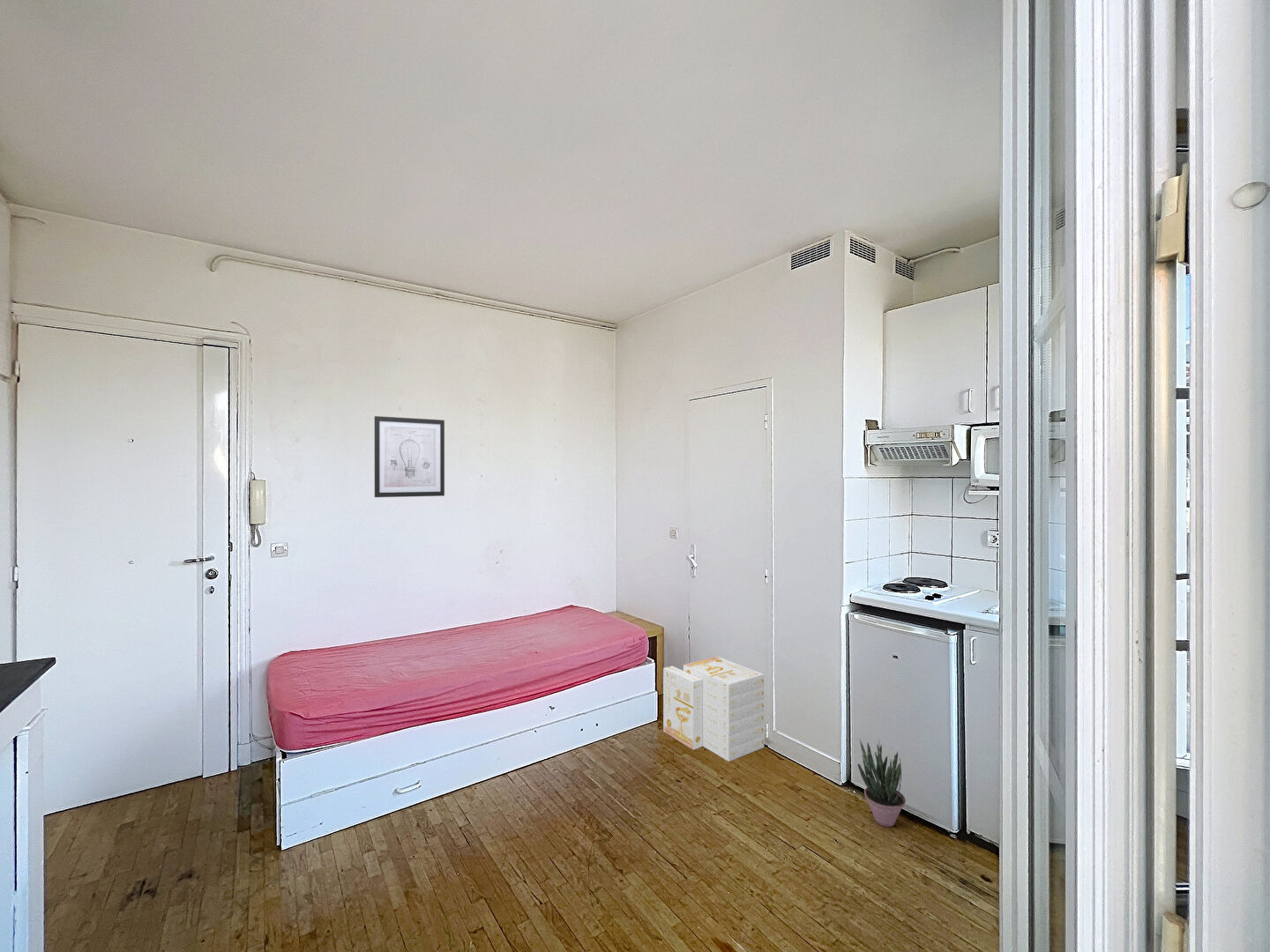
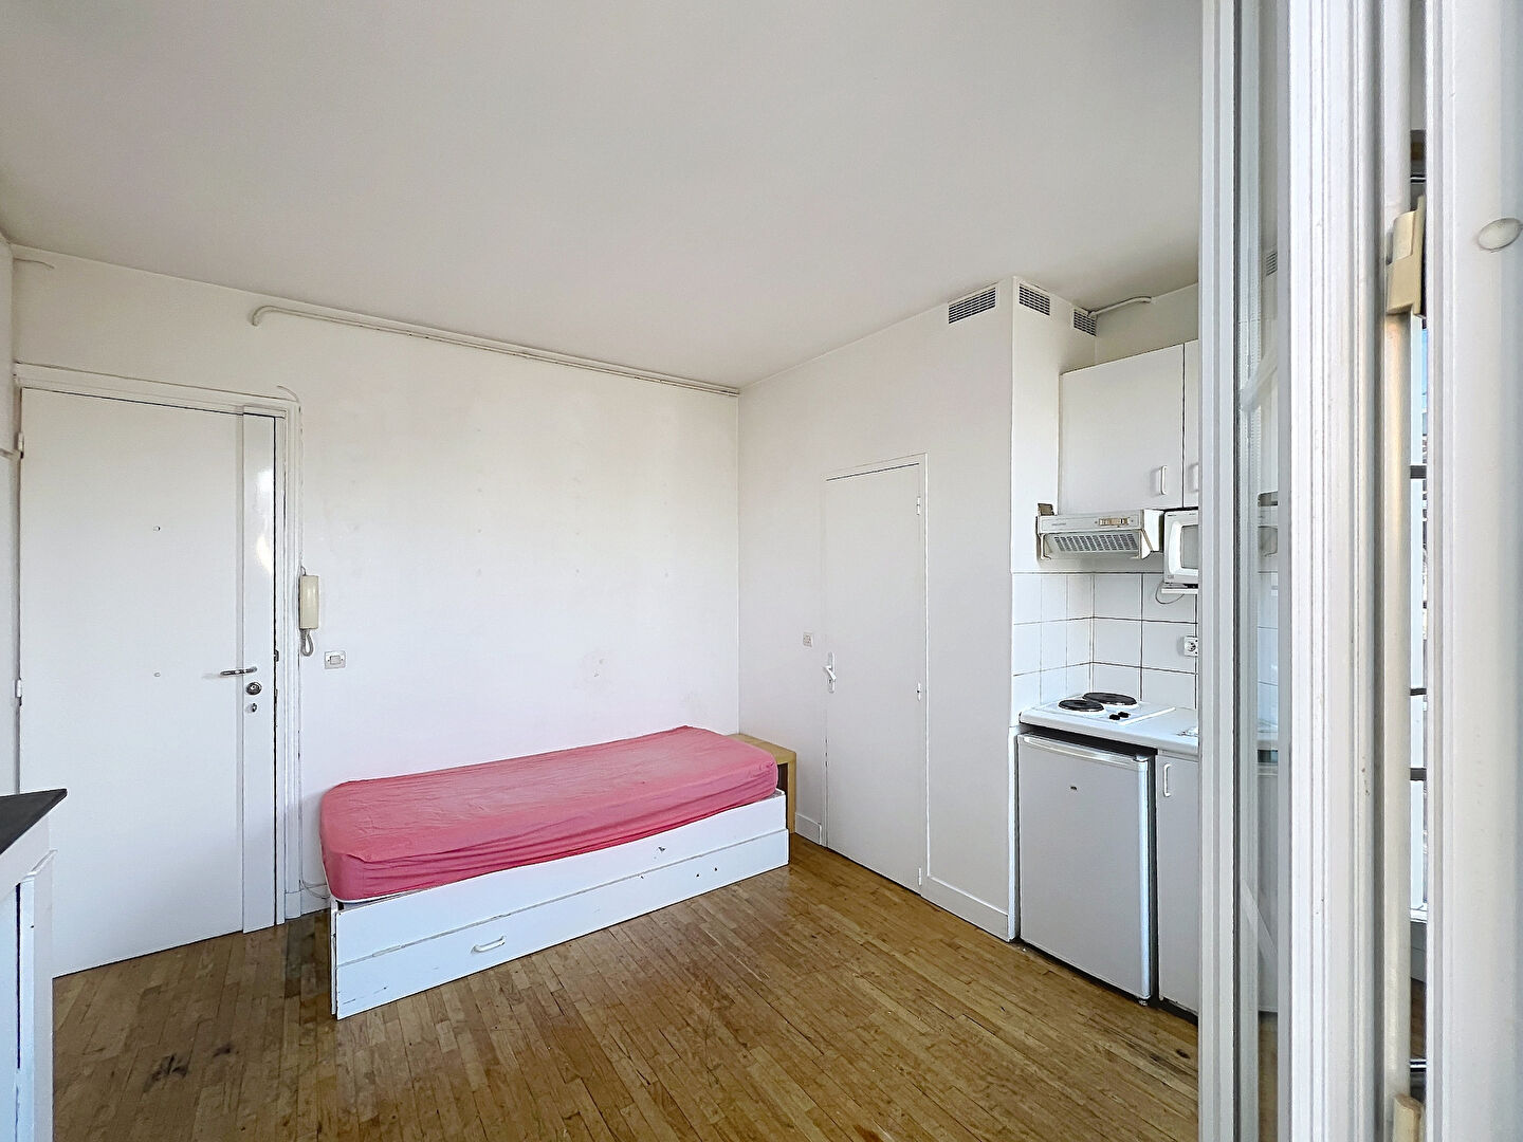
- wall art [374,415,445,498]
- product box [662,656,765,762]
- potted plant [857,739,907,828]
